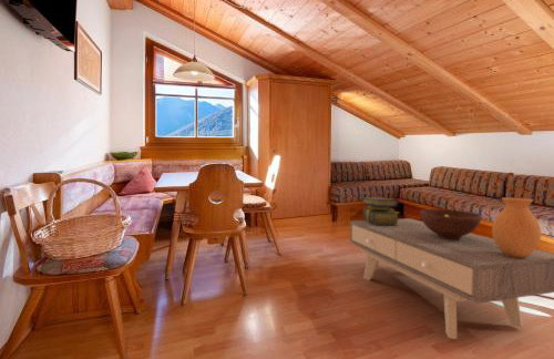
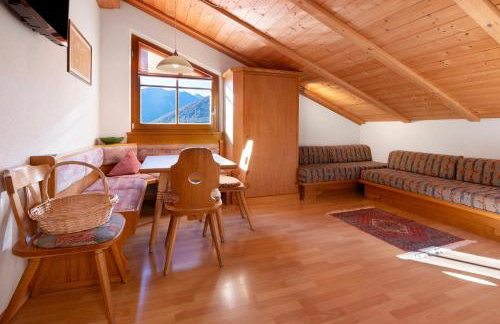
- coffee table [349,217,554,340]
- stack of books [361,196,400,225]
- vase [491,197,542,258]
- fruit bowl [419,208,483,239]
